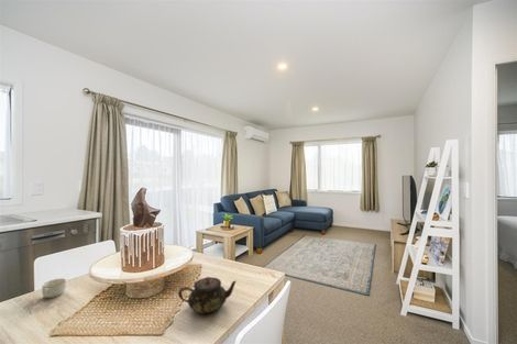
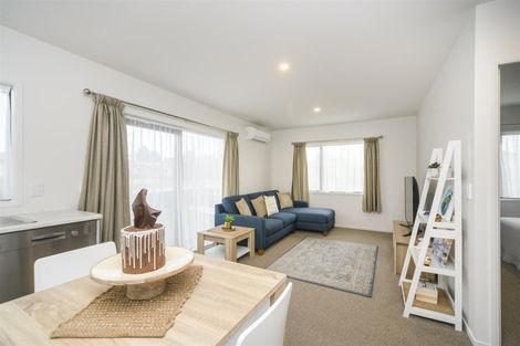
- cup [41,277,67,299]
- teapot [177,276,237,314]
